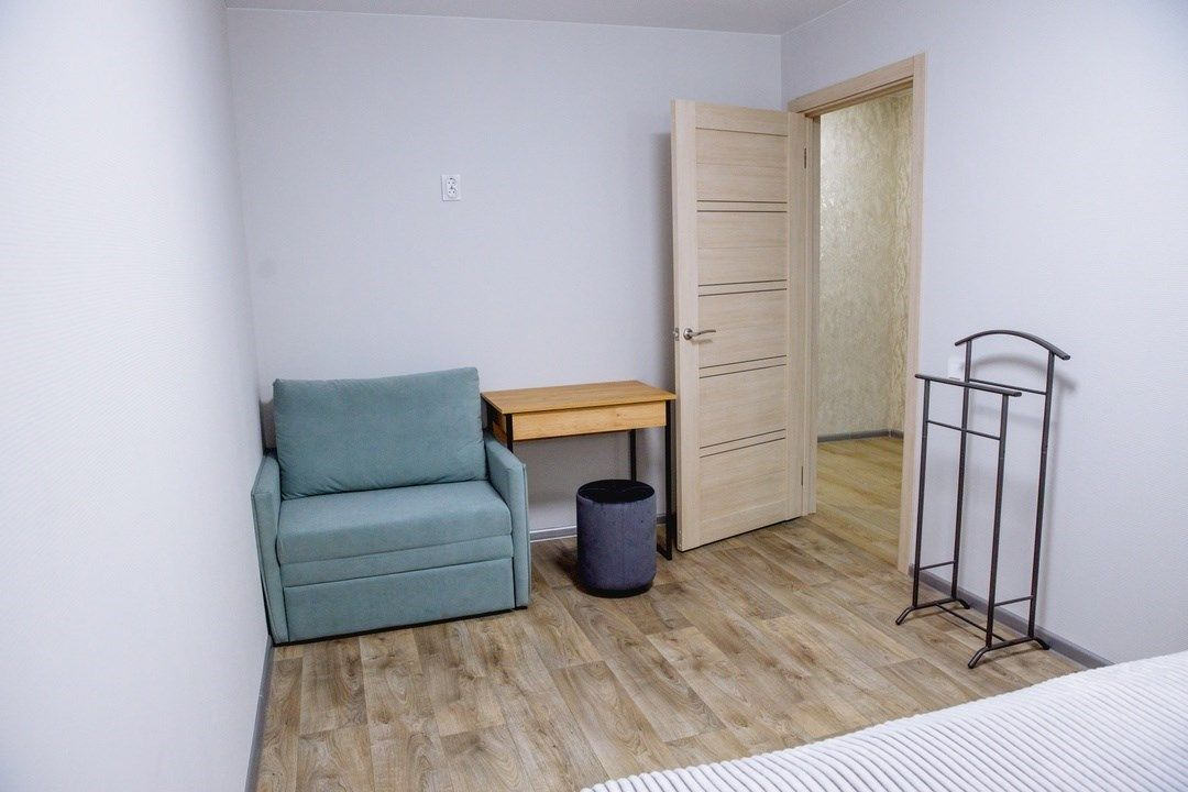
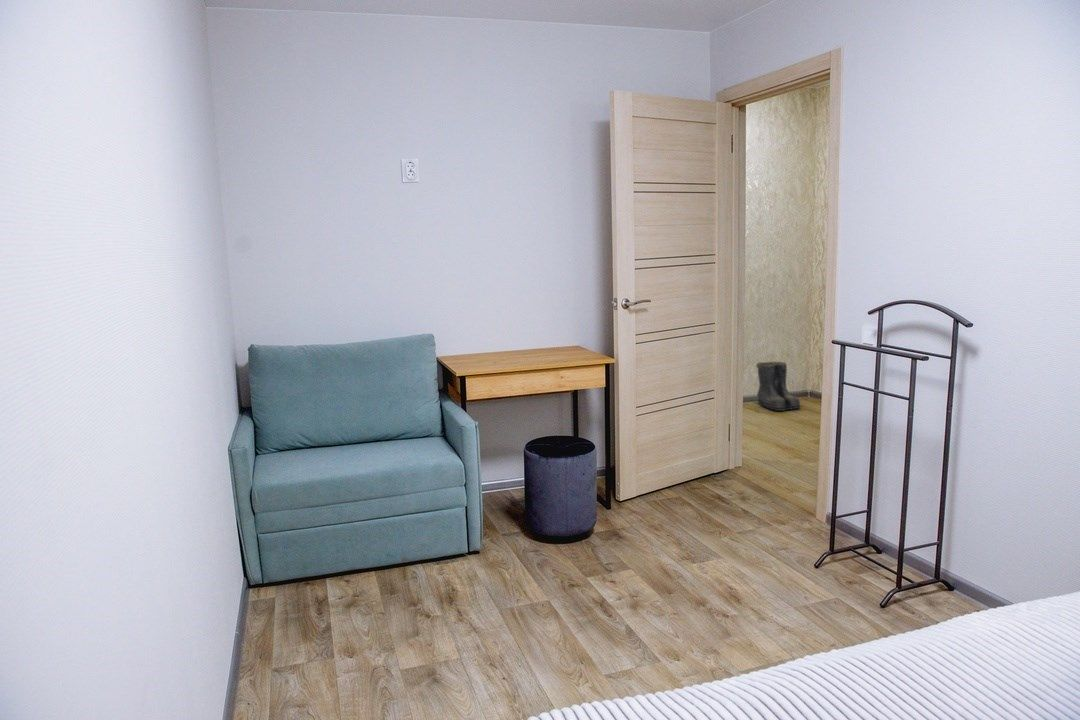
+ boots [756,360,803,412]
